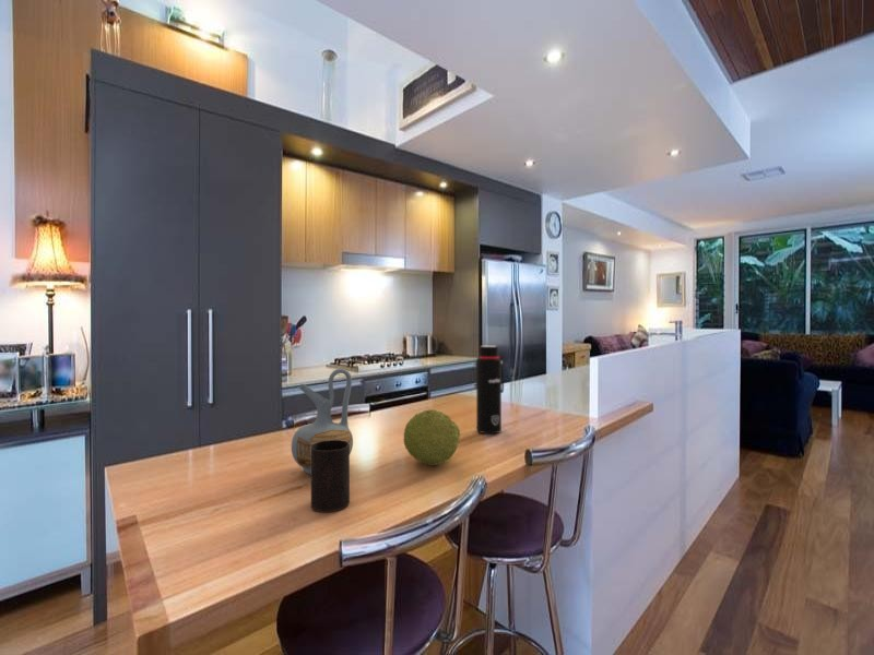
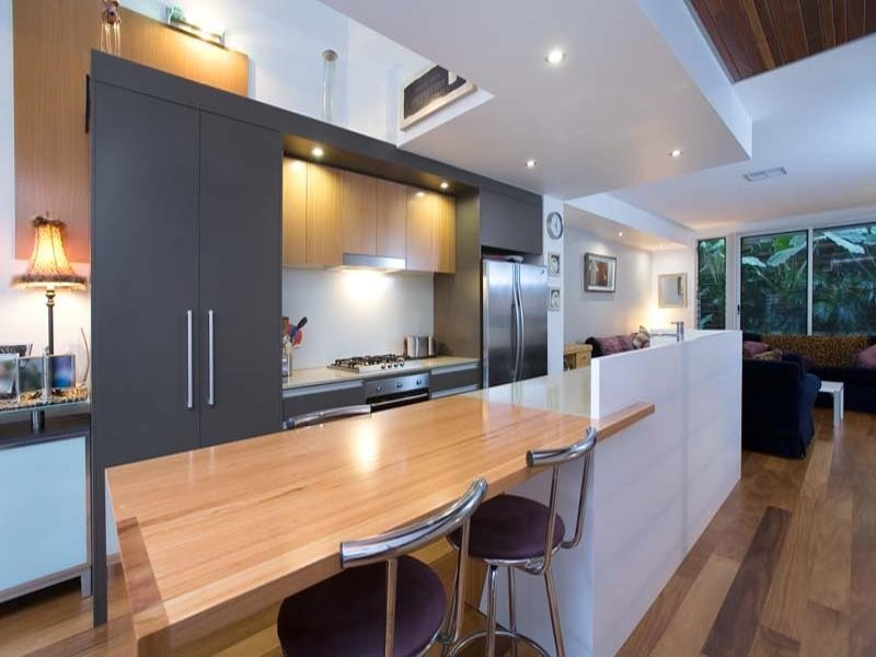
- cup [310,440,351,513]
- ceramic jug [291,368,354,475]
- fruit [402,408,462,466]
- water bottle [475,345,505,434]
